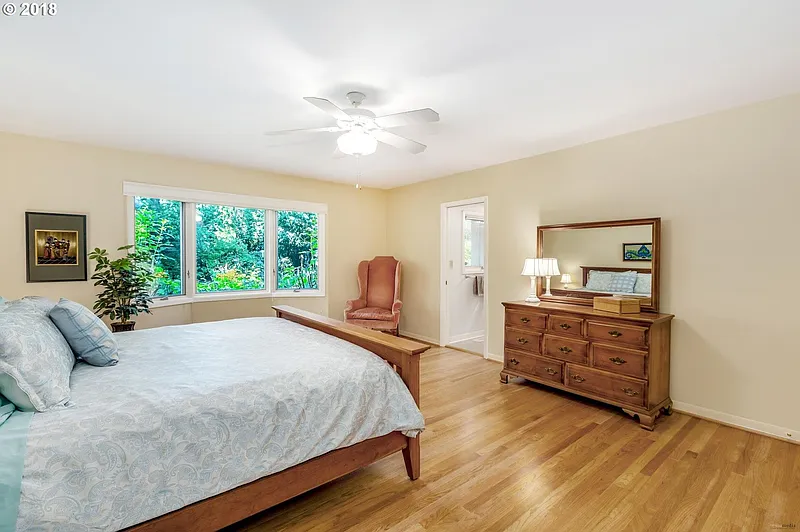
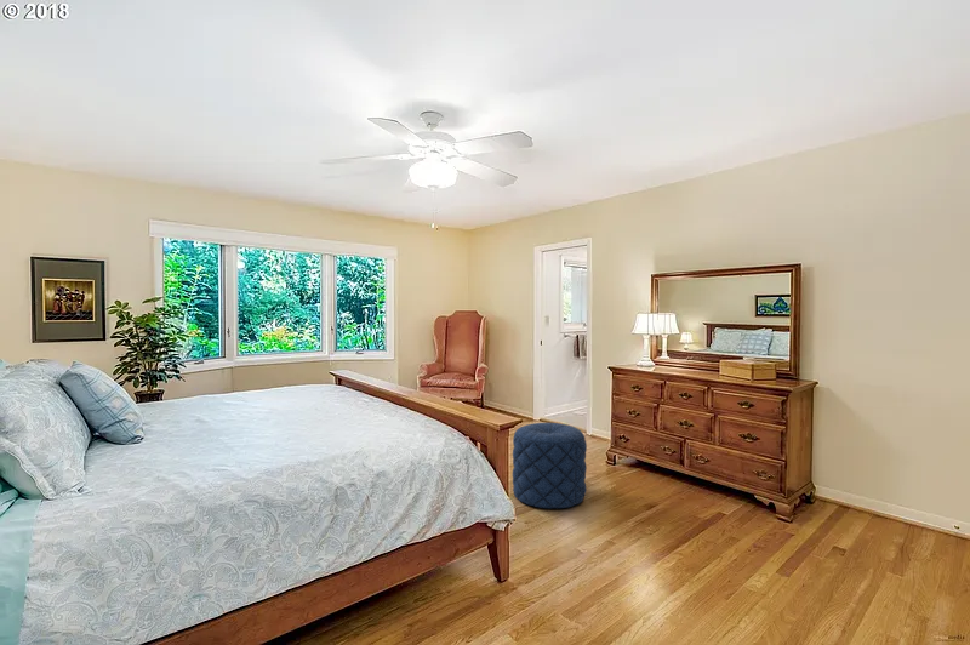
+ pouf [512,422,588,509]
